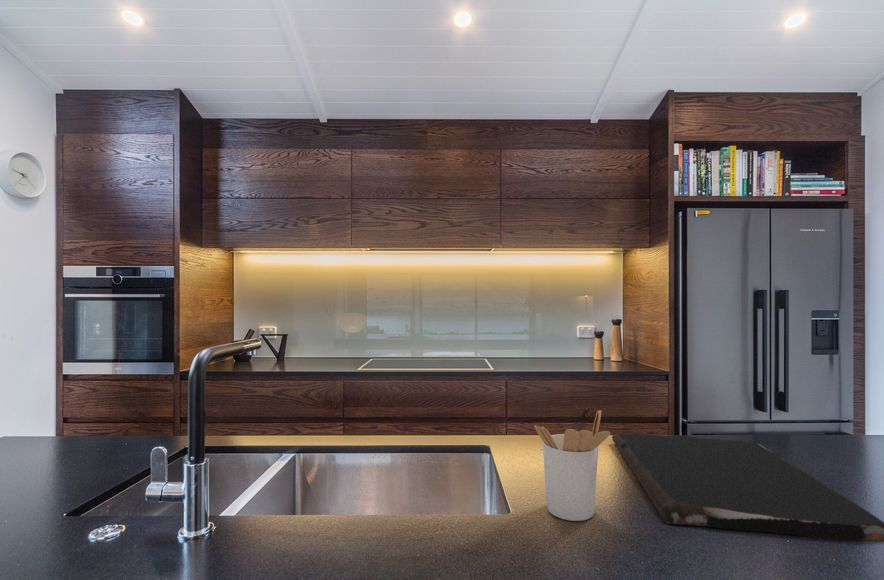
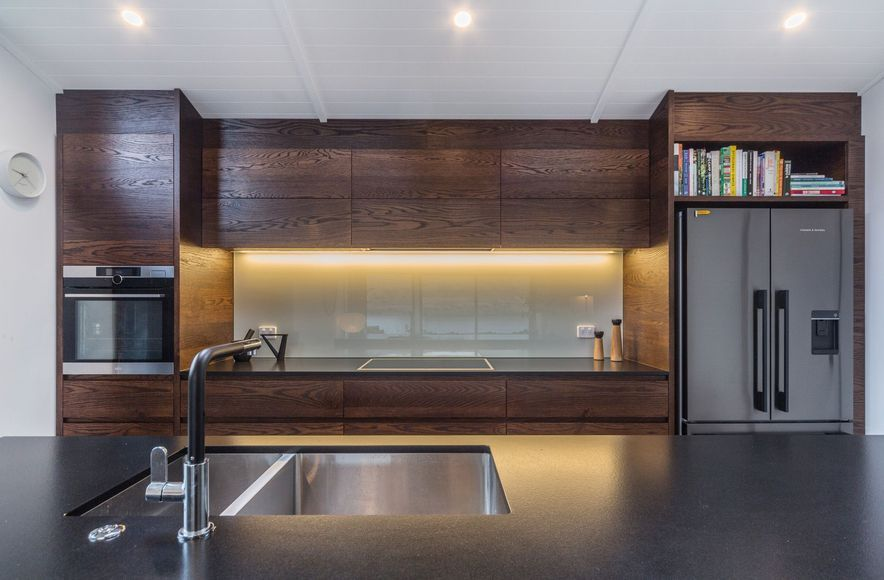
- utensil holder [533,409,612,522]
- cutting board [611,433,884,543]
